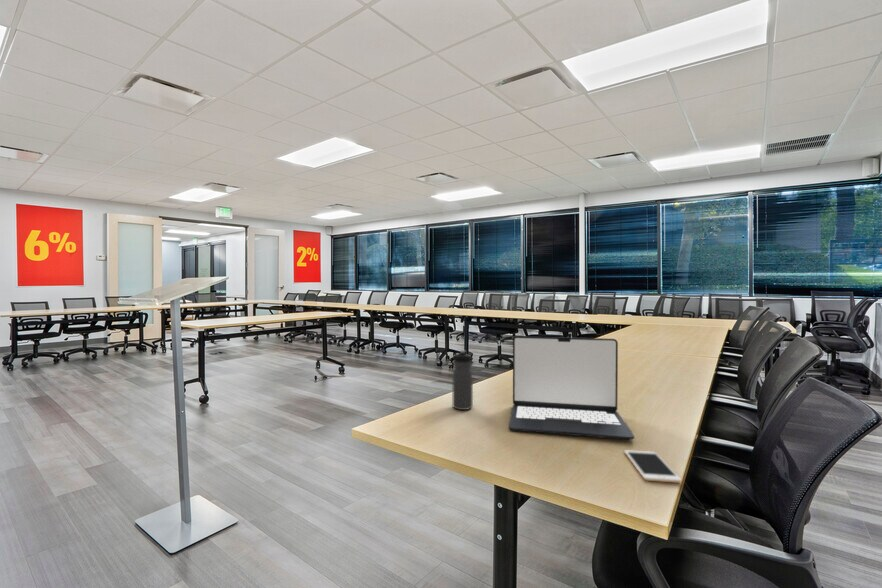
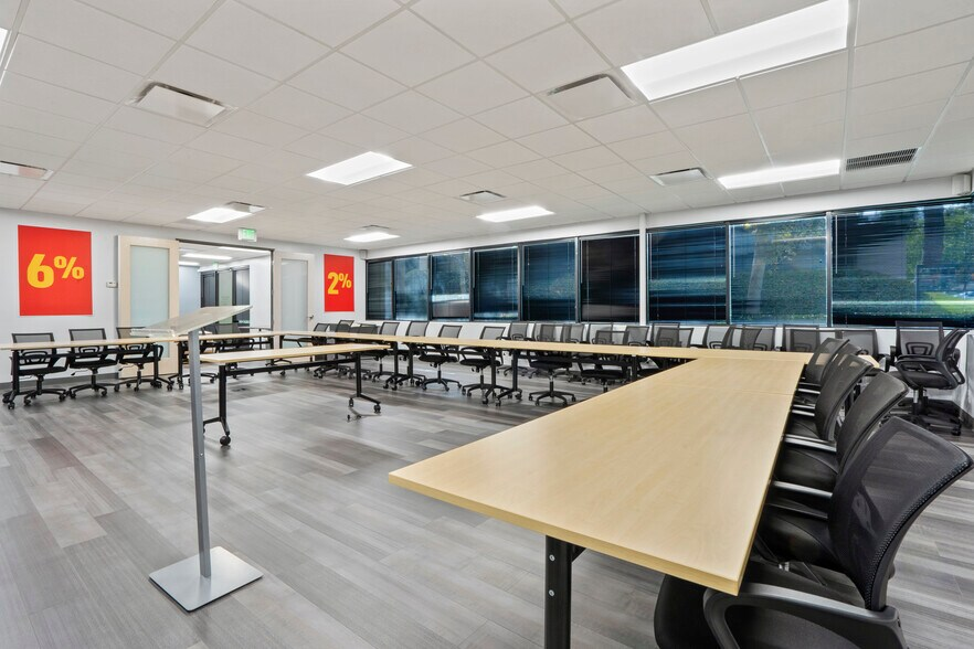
- water bottle [452,349,474,411]
- cell phone [623,449,682,484]
- laptop [508,335,635,441]
